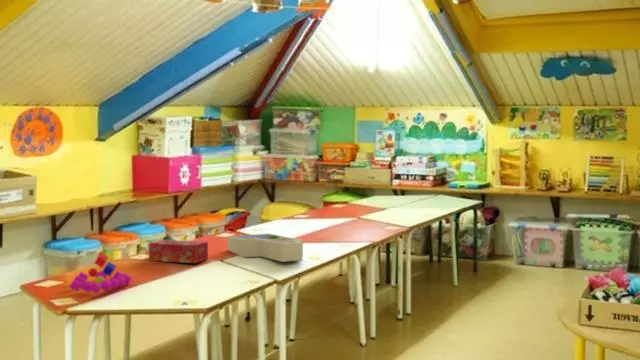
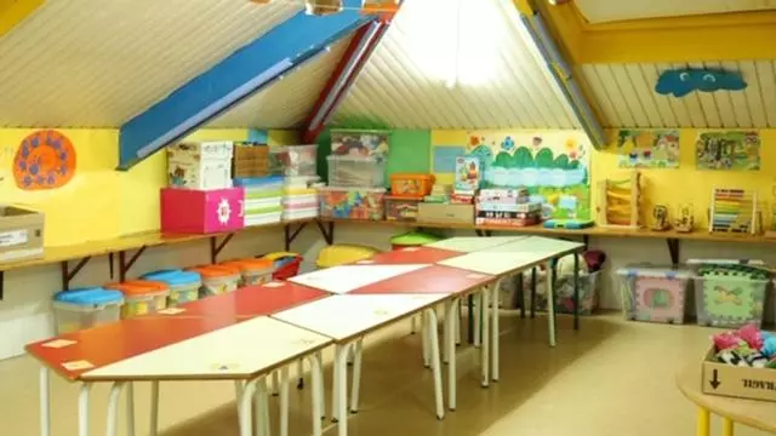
- tissue box [148,239,209,264]
- desk organizer [227,232,304,263]
- toy blocks [68,252,134,295]
